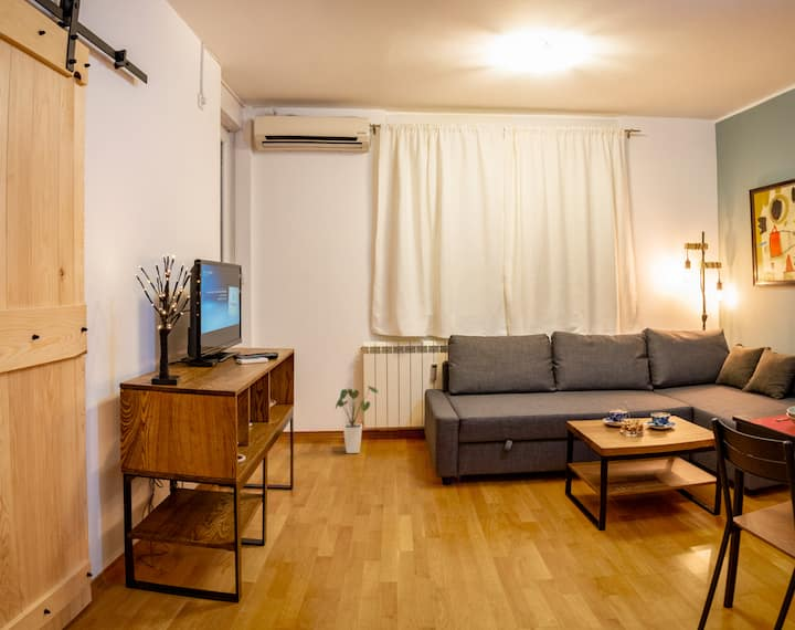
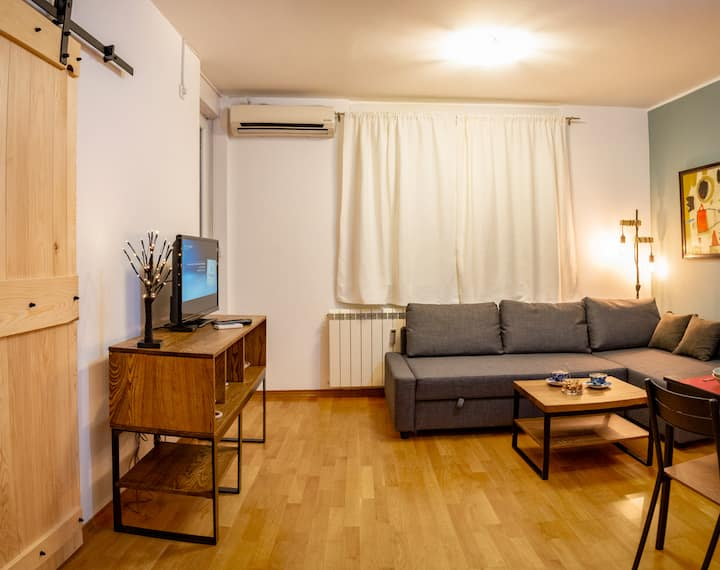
- house plant [335,385,380,454]
